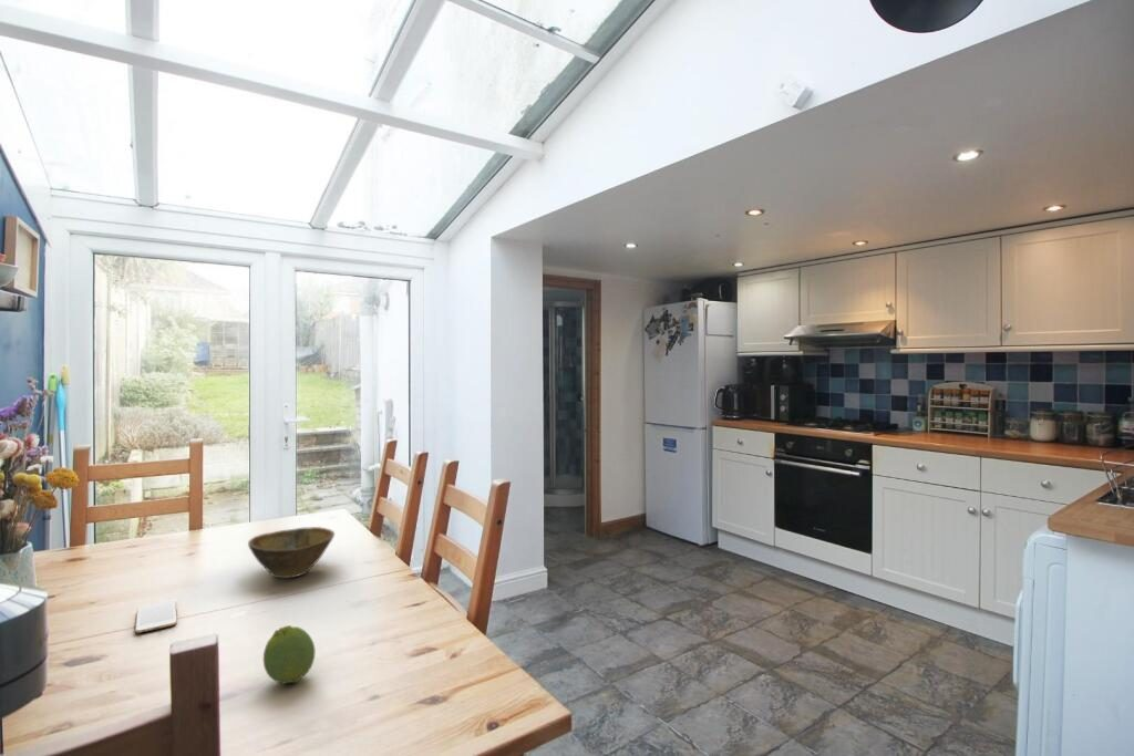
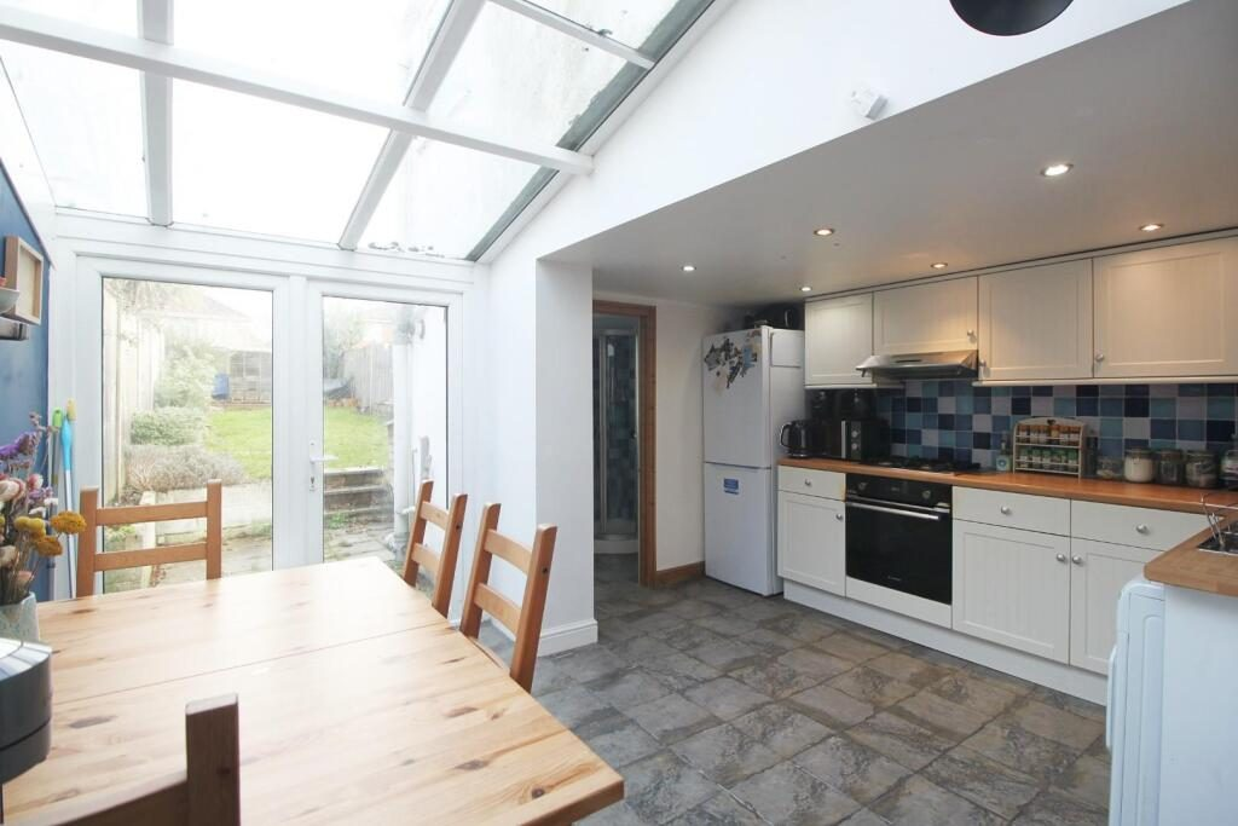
- fruit [262,624,317,685]
- bowl [247,526,336,579]
- smartphone [134,600,178,634]
